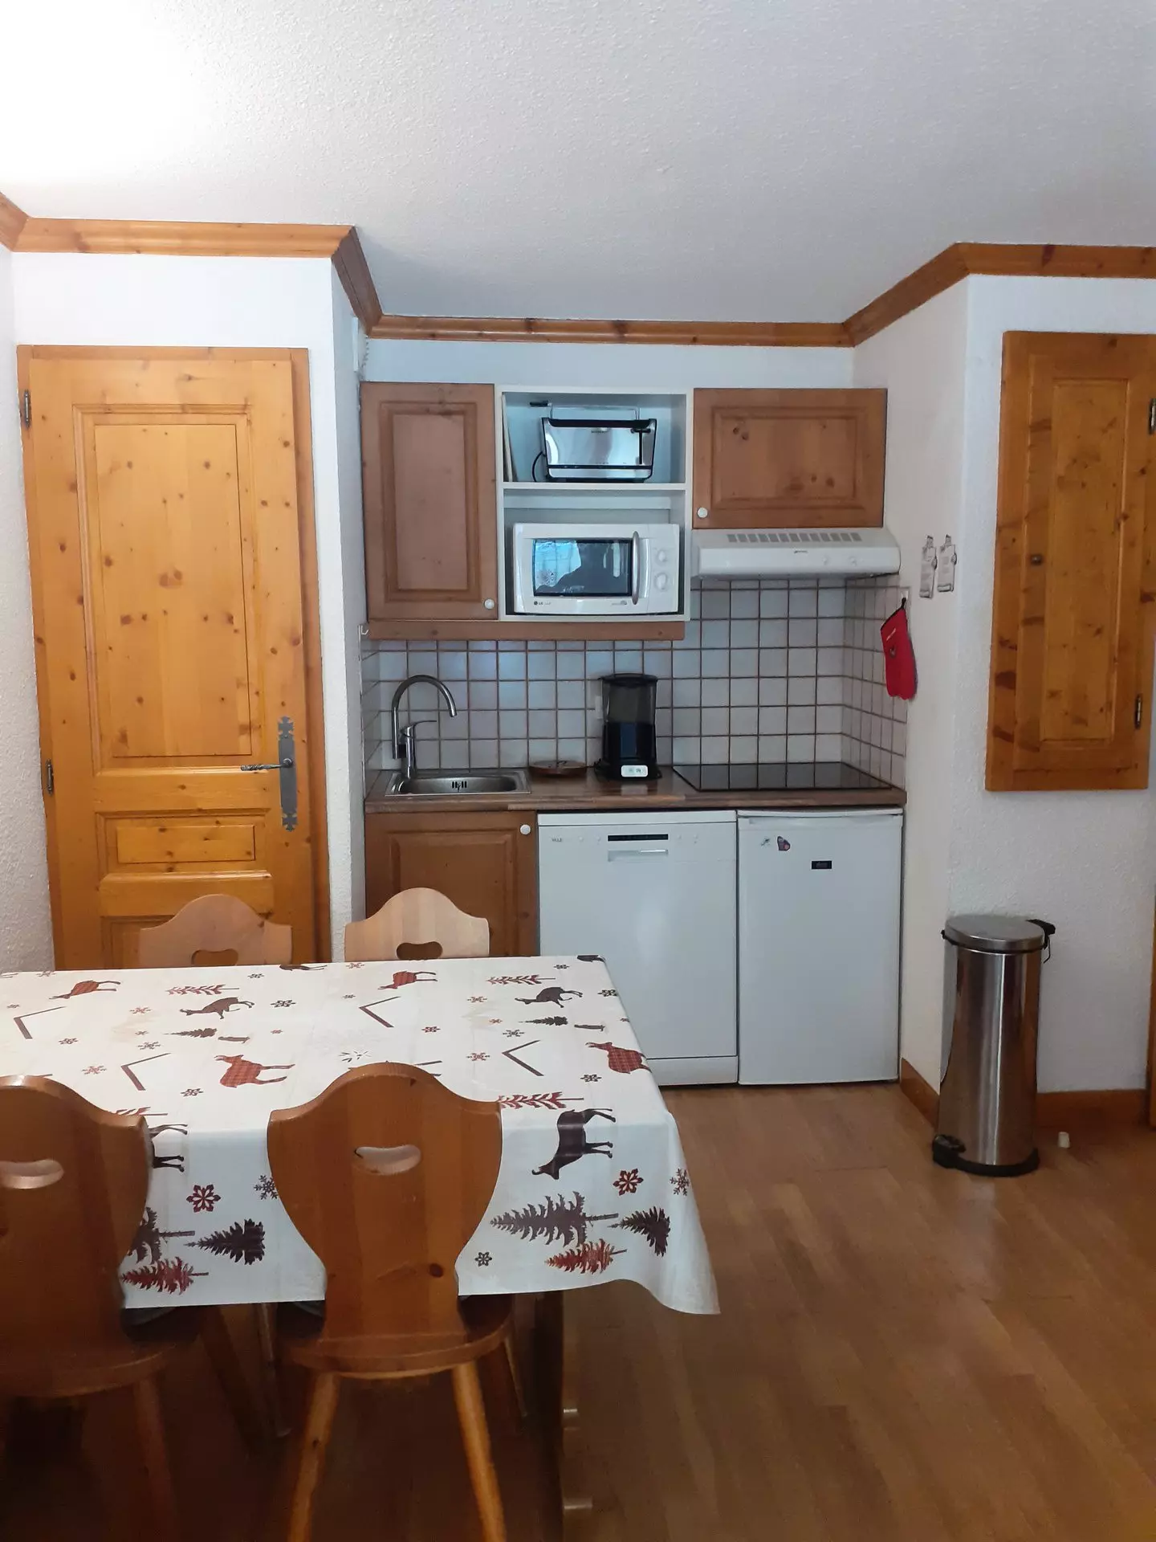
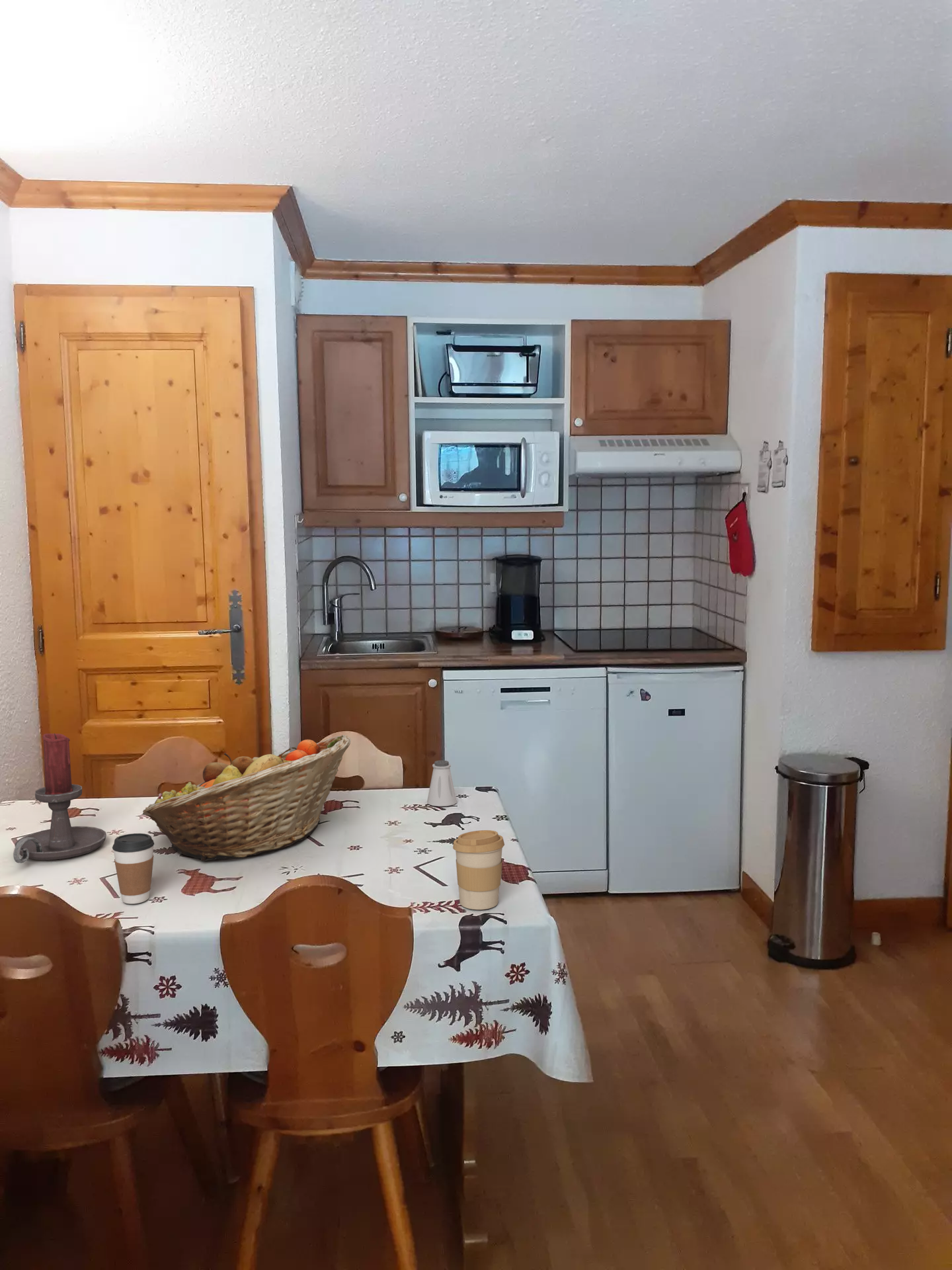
+ saltshaker [426,760,457,807]
+ fruit basket [142,734,352,861]
+ coffee cup [452,829,505,910]
+ candle holder [13,733,107,864]
+ coffee cup [112,833,155,905]
